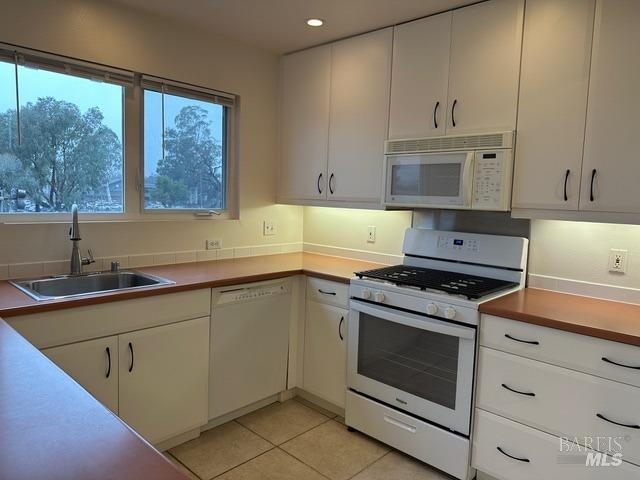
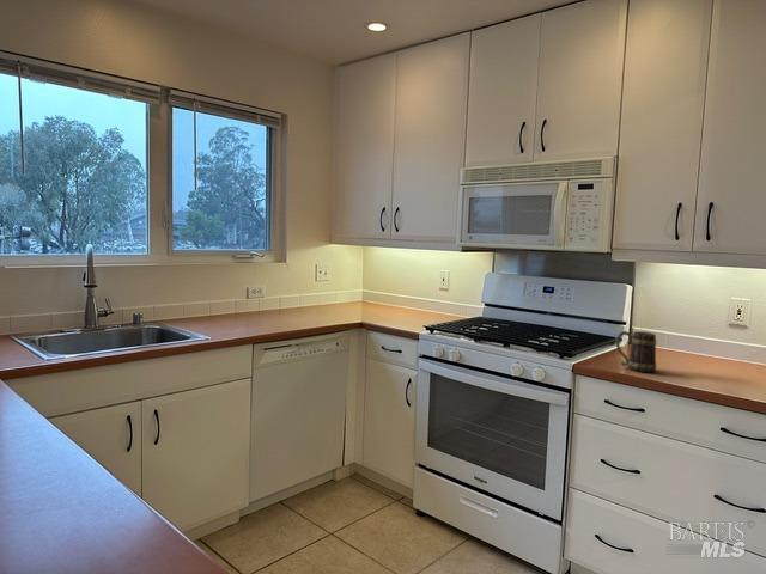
+ mug [615,330,657,373]
